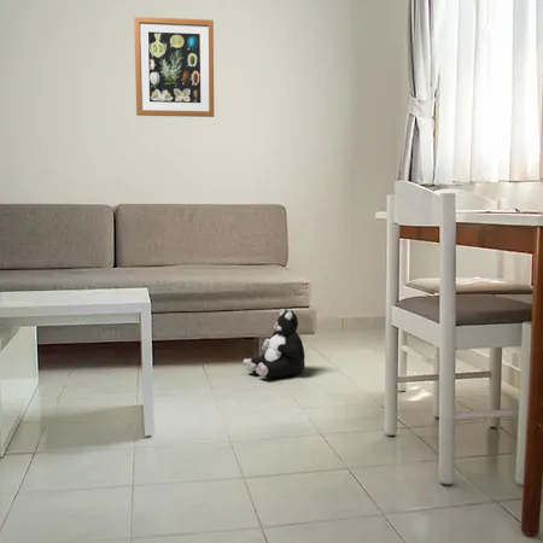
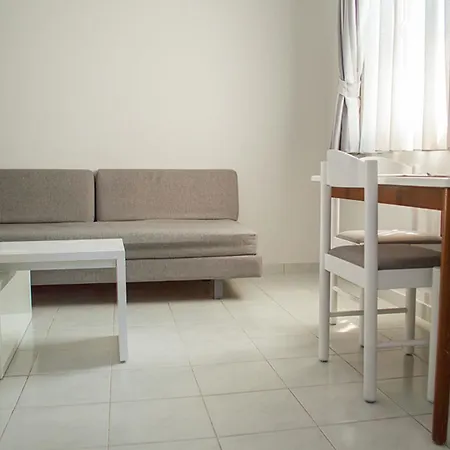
- plush toy [241,308,306,379]
- wall art [133,16,215,118]
